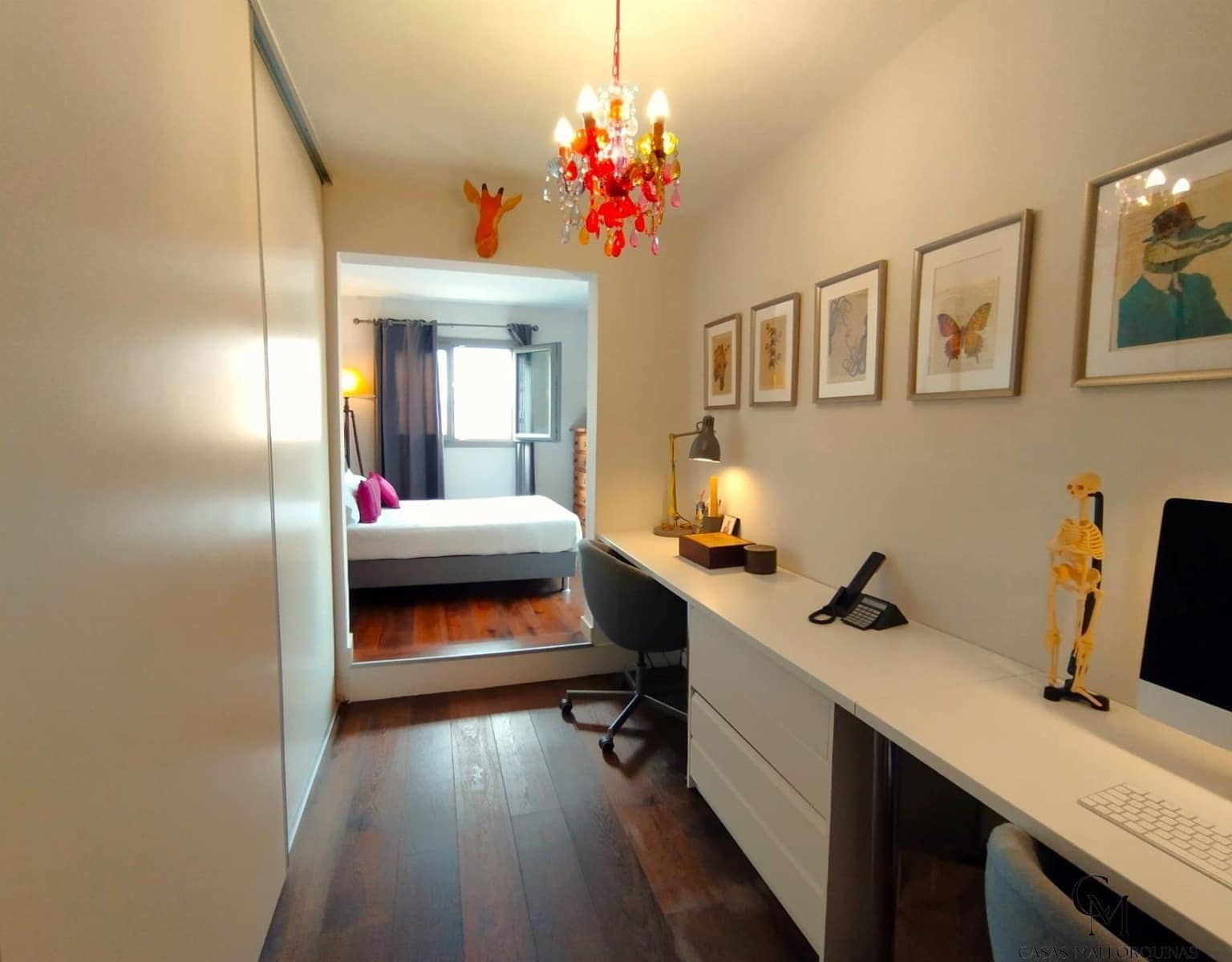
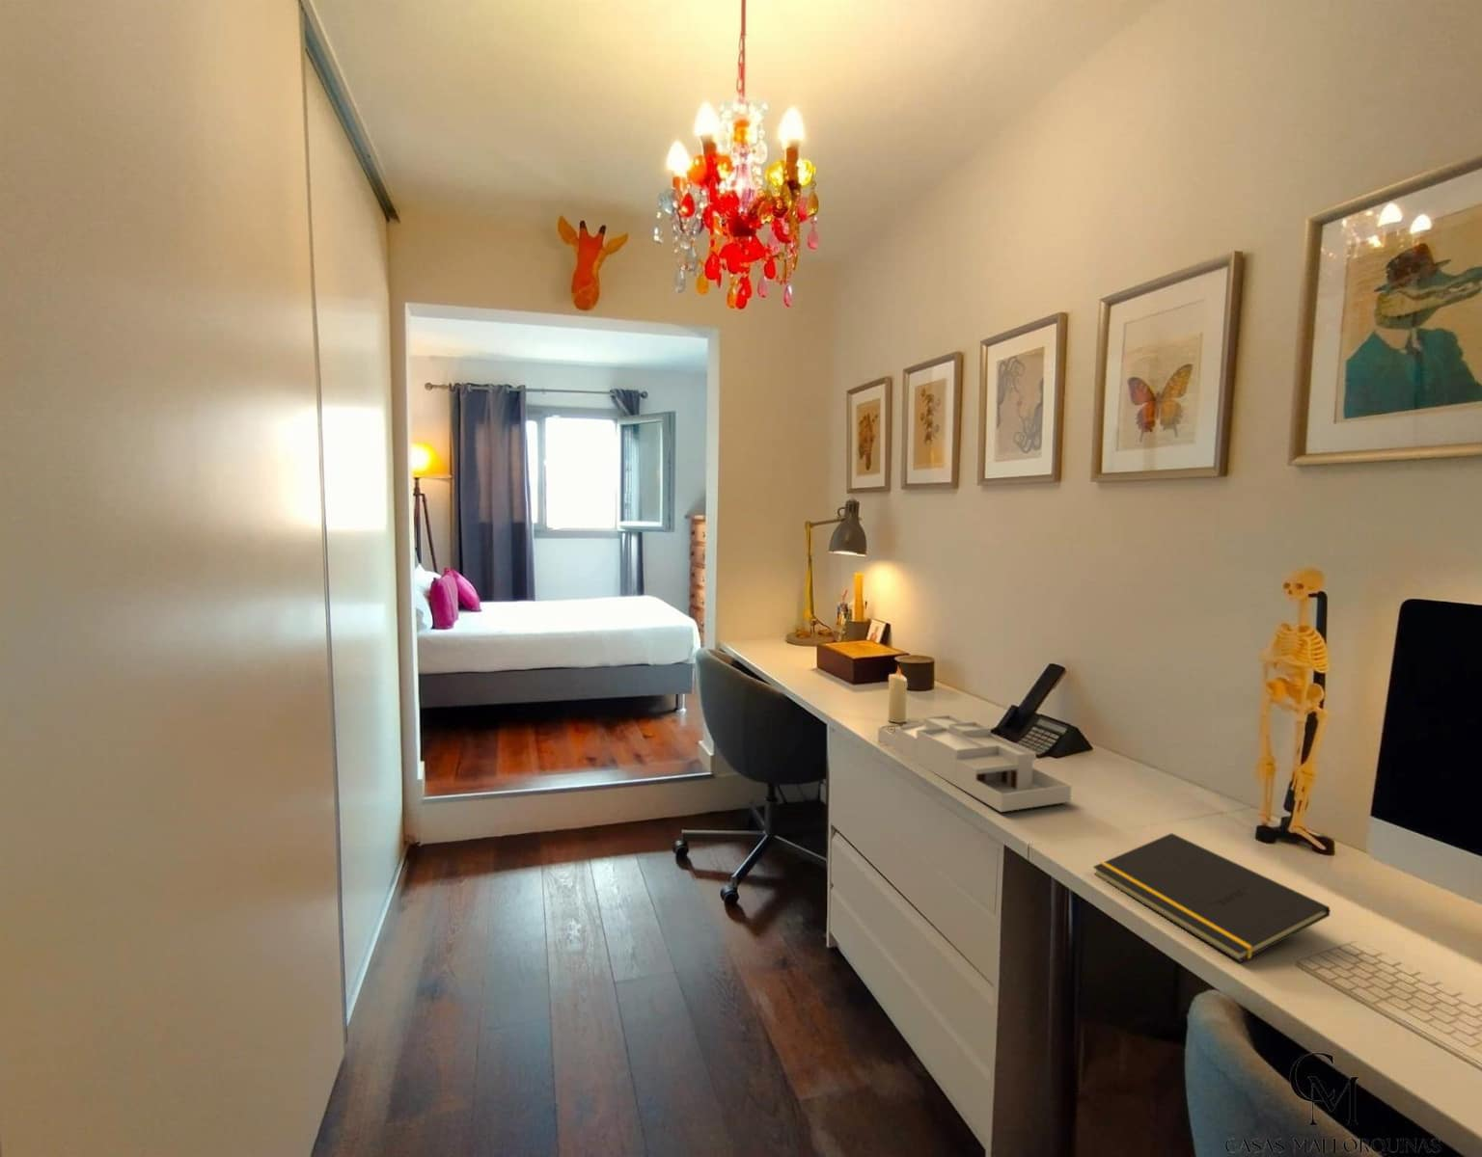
+ candle [887,664,909,724]
+ desk organizer [877,714,1072,813]
+ notepad [1092,832,1330,963]
